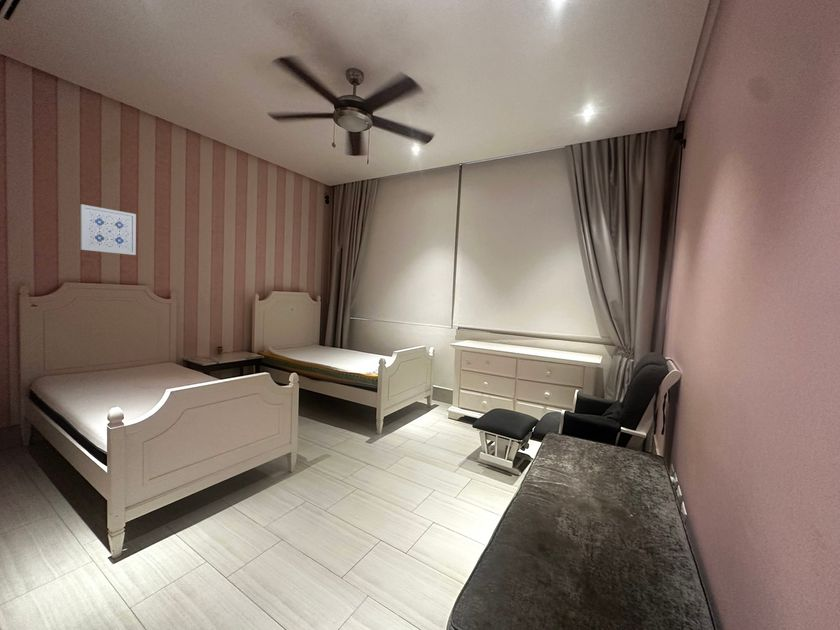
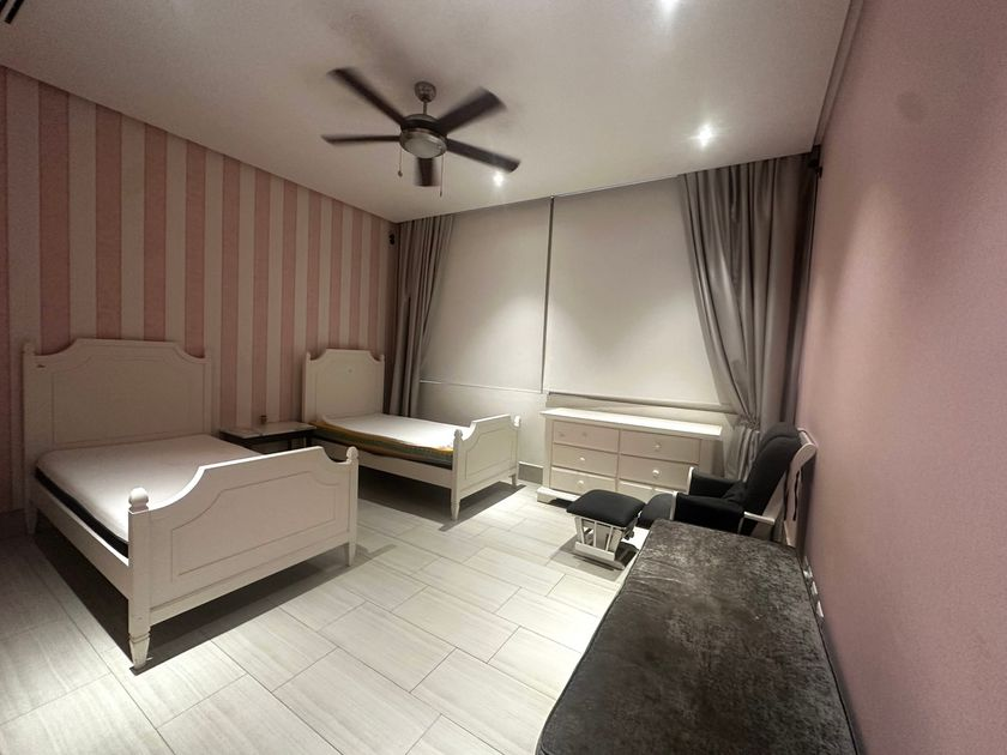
- wall art [79,203,137,256]
